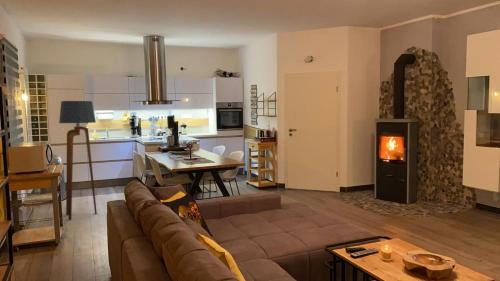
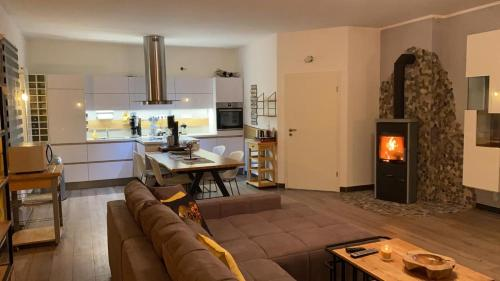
- floor lamp [58,100,98,221]
